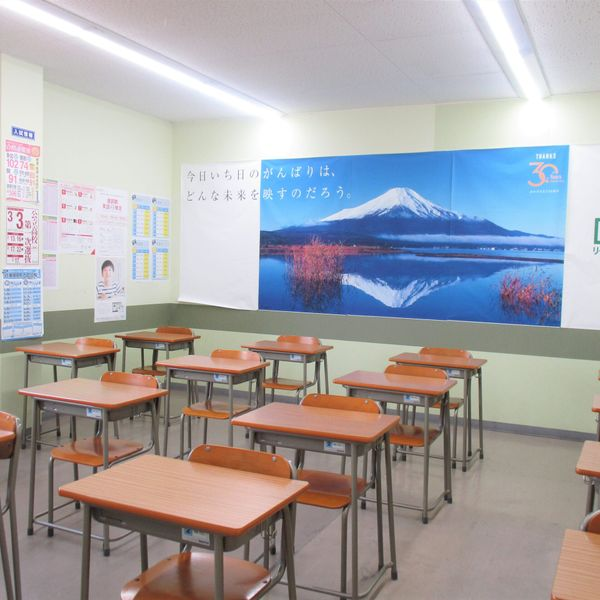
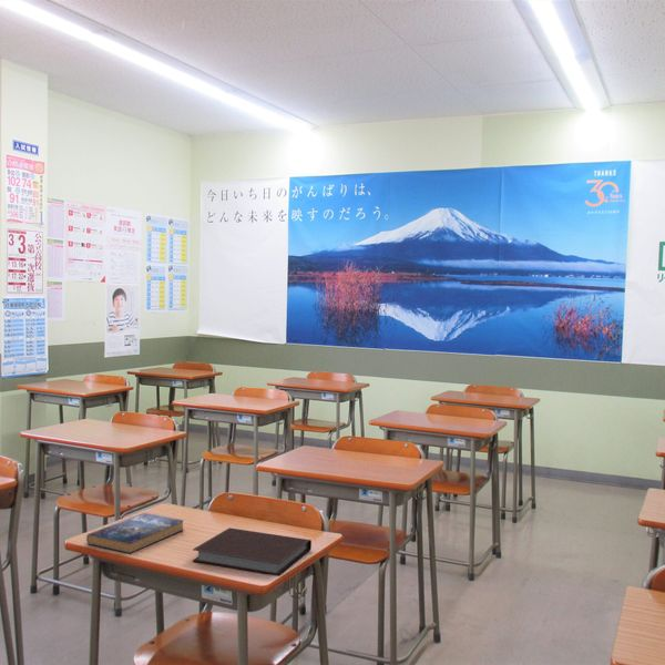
+ book [85,512,185,554]
+ notebook [192,526,313,577]
